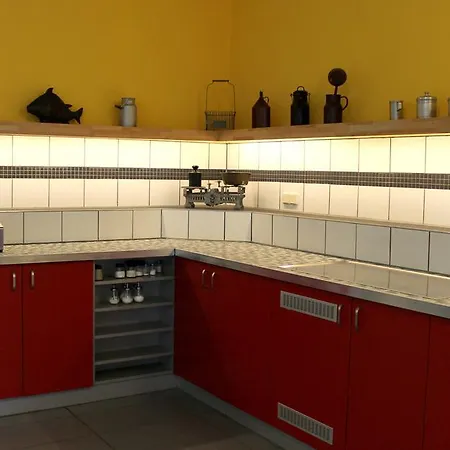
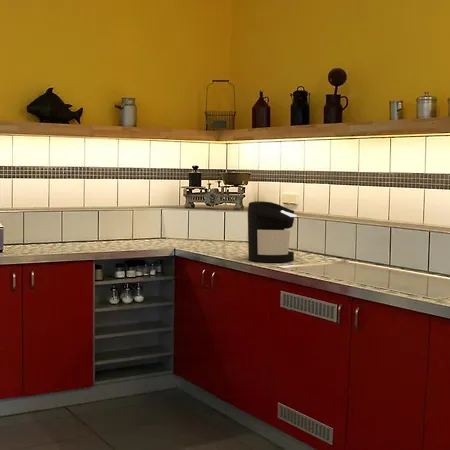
+ coffee maker [247,200,298,263]
